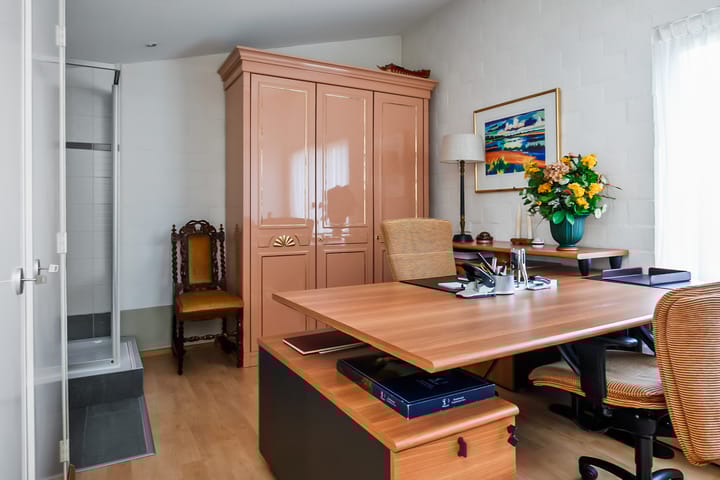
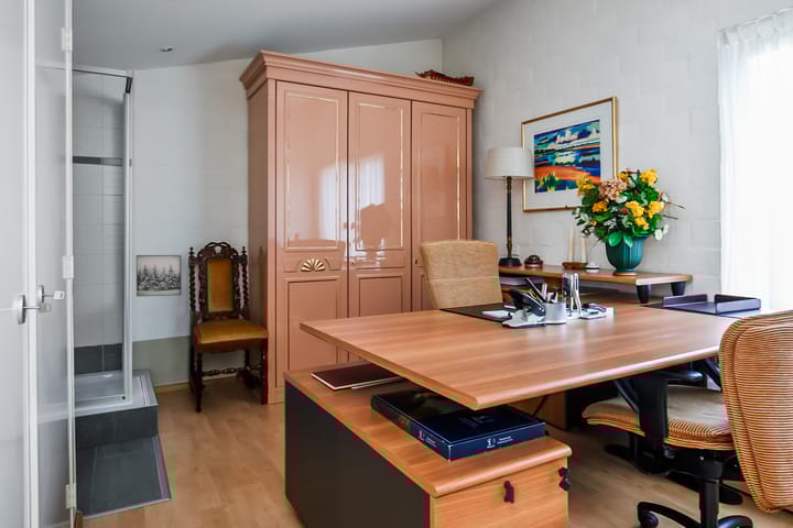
+ wall art [135,254,183,298]
